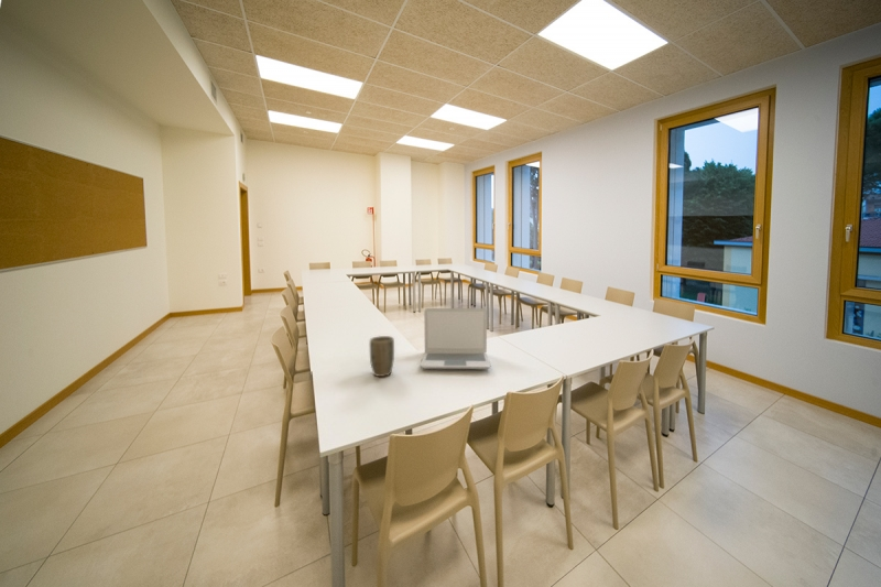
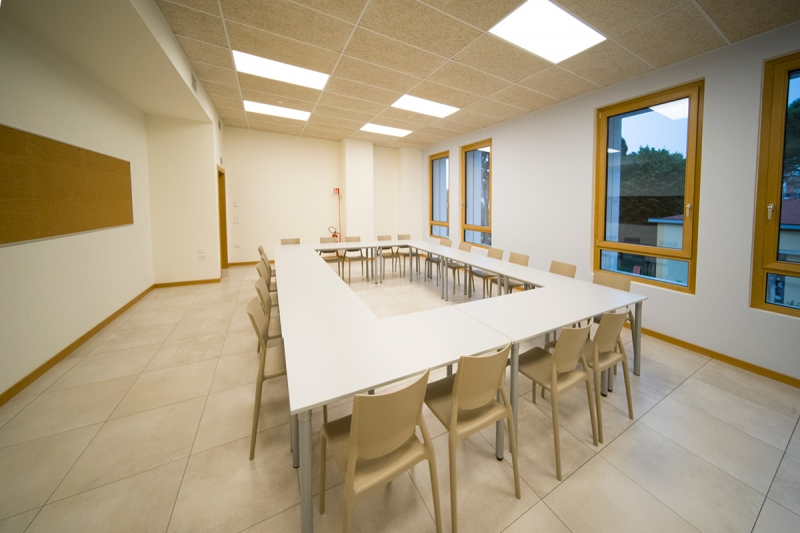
- plant pot [369,335,395,378]
- laptop [420,307,491,370]
